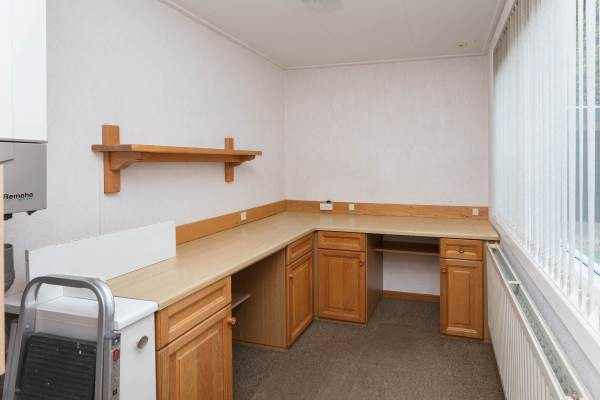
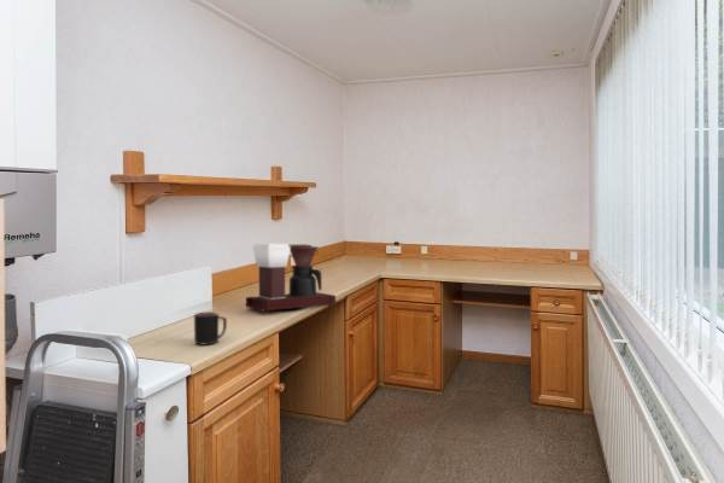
+ coffee maker [245,243,337,313]
+ mug [193,310,228,345]
